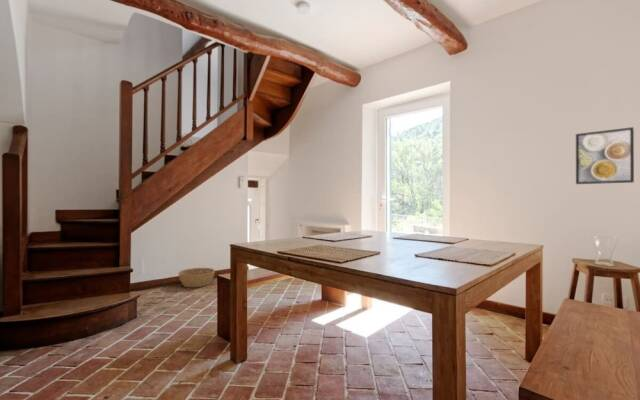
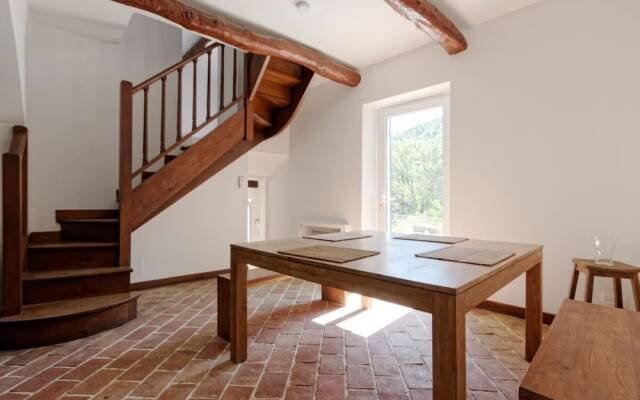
- basket [177,267,216,288]
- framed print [575,126,635,185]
